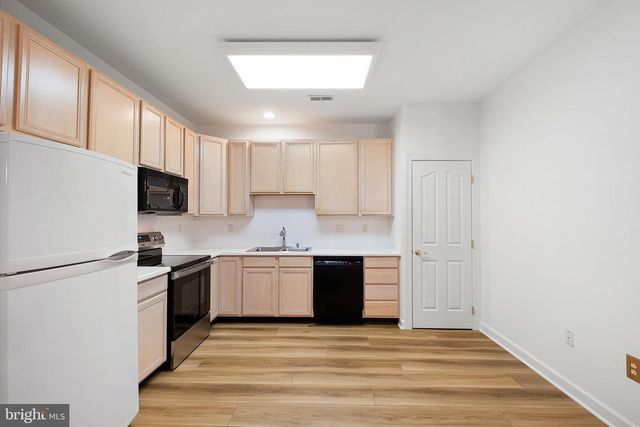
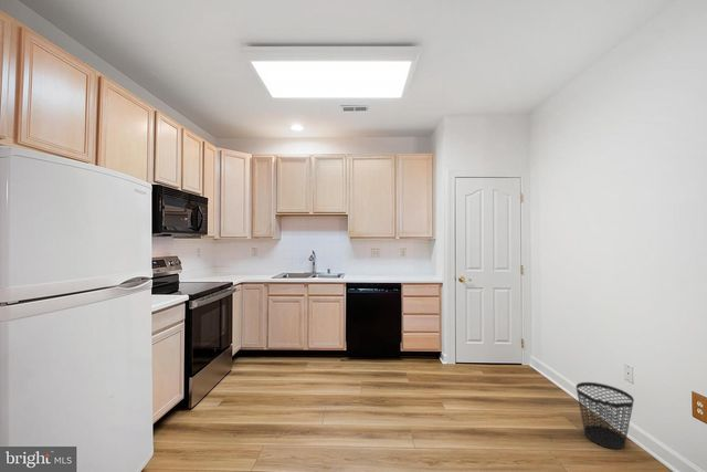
+ wastebasket [574,381,635,450]
